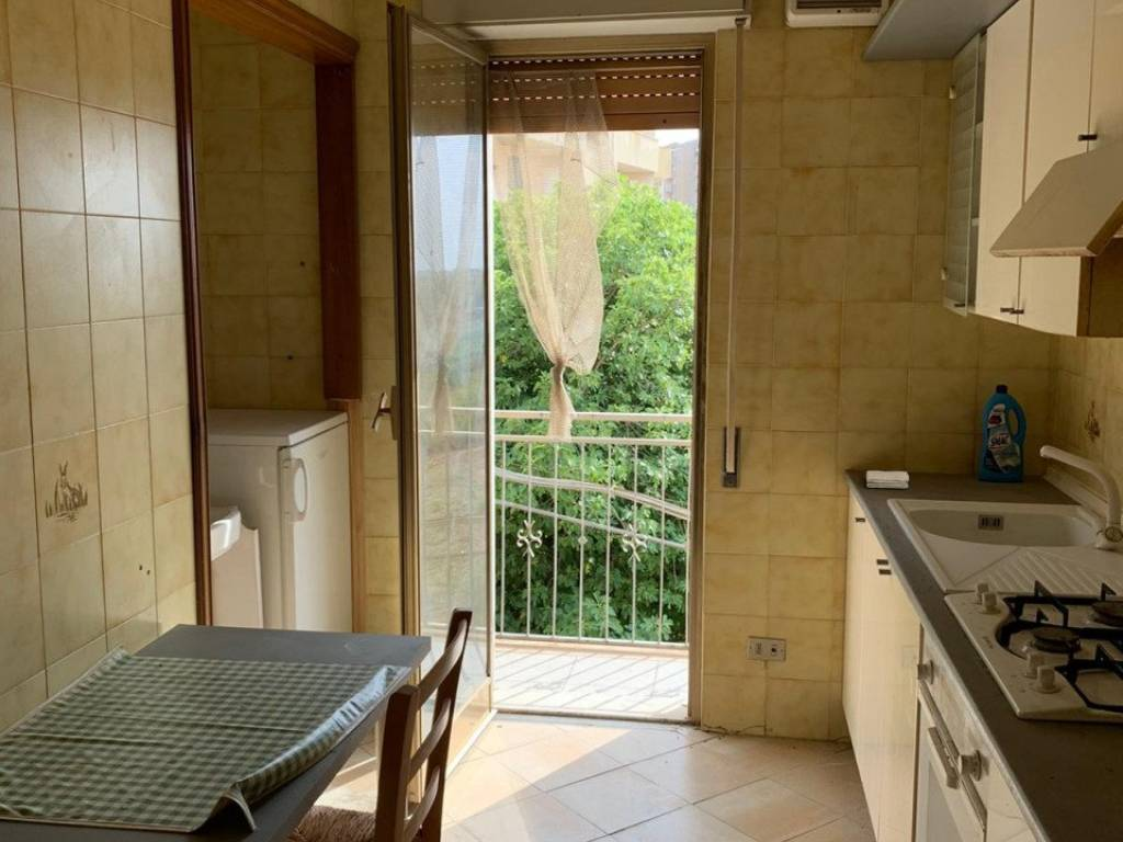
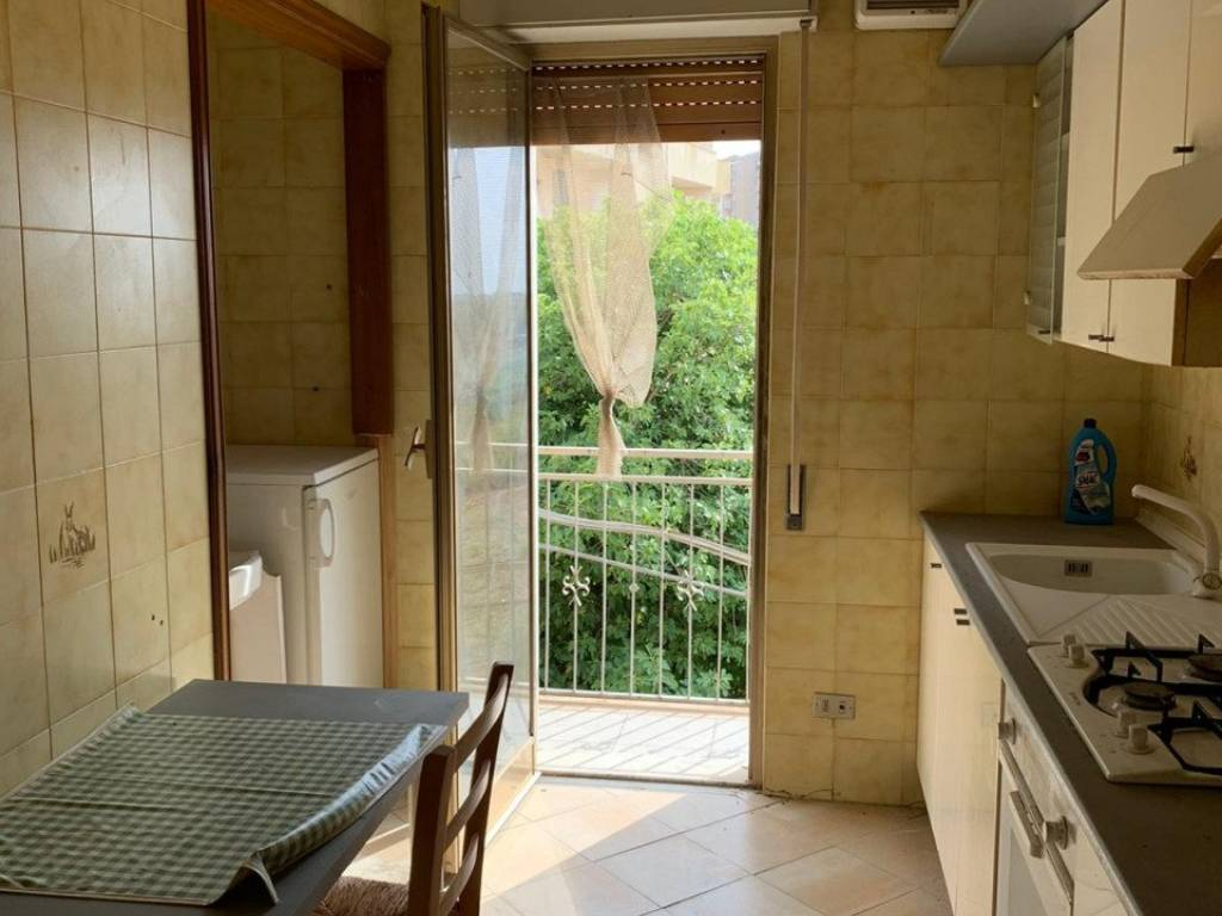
- washcloth [864,469,910,490]
